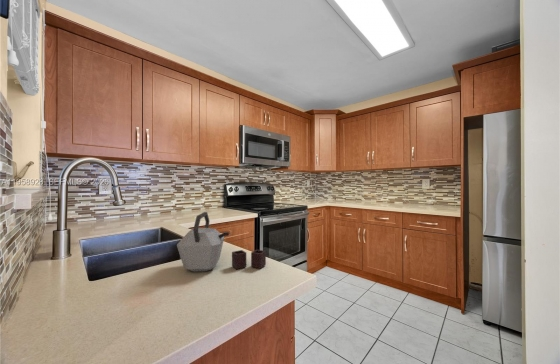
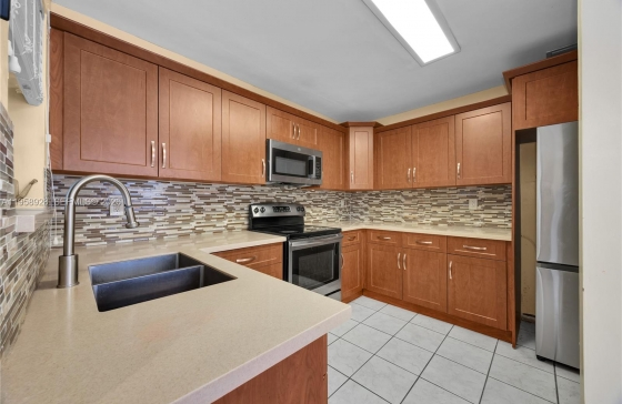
- kettle [176,211,267,273]
